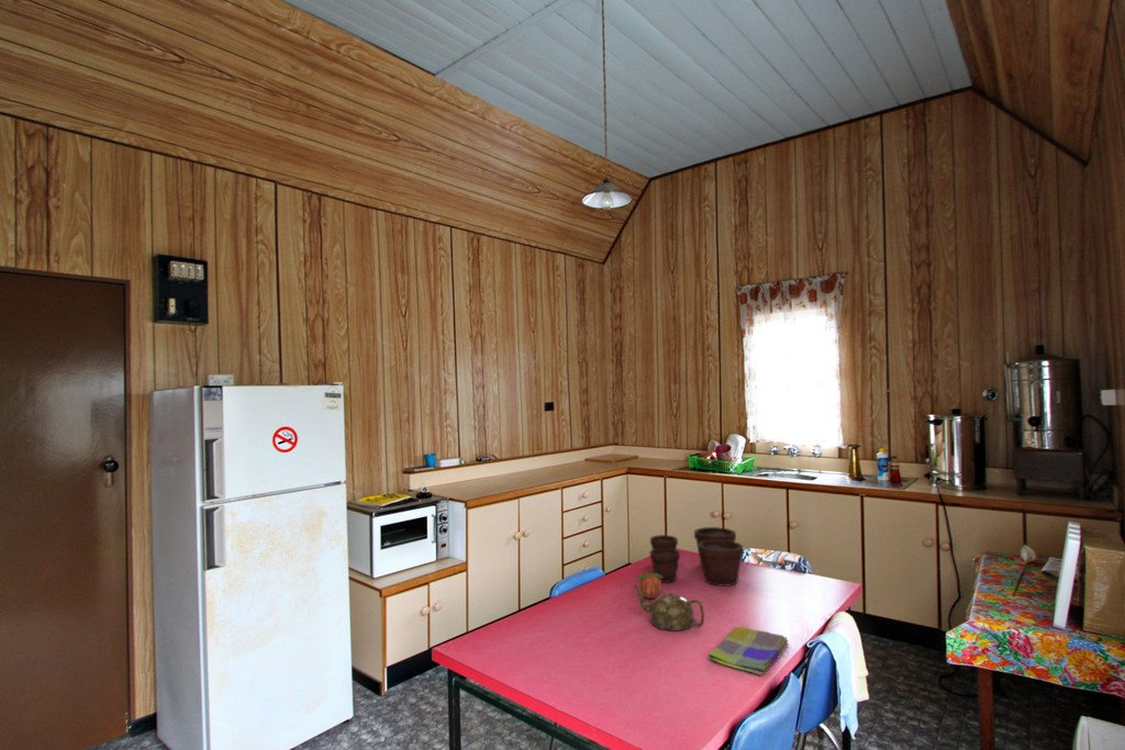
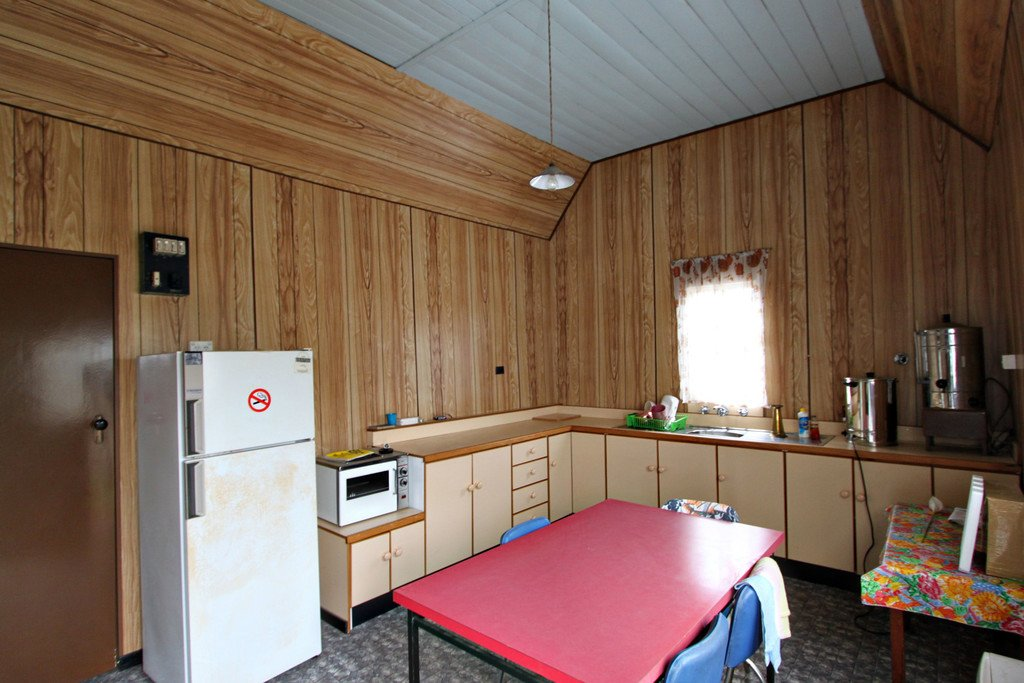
- dish towel [706,626,790,676]
- flower pot [649,526,744,587]
- fruit [637,570,662,600]
- teapot [633,584,705,631]
